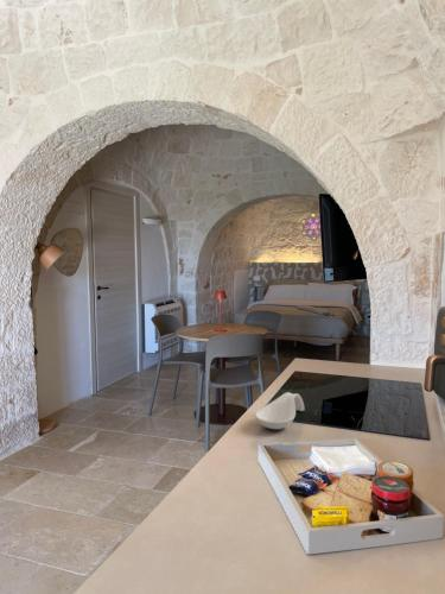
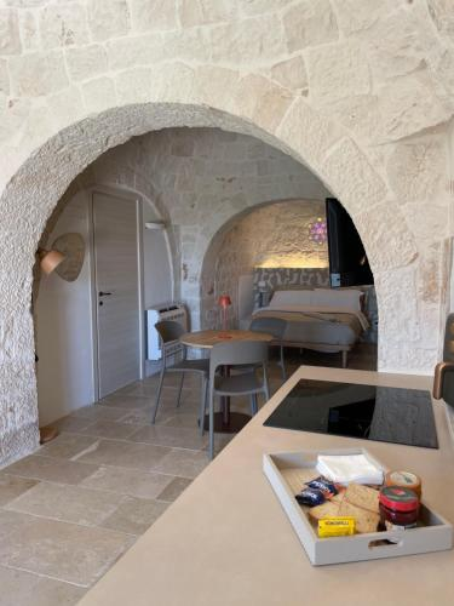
- spoon rest [254,391,305,430]
